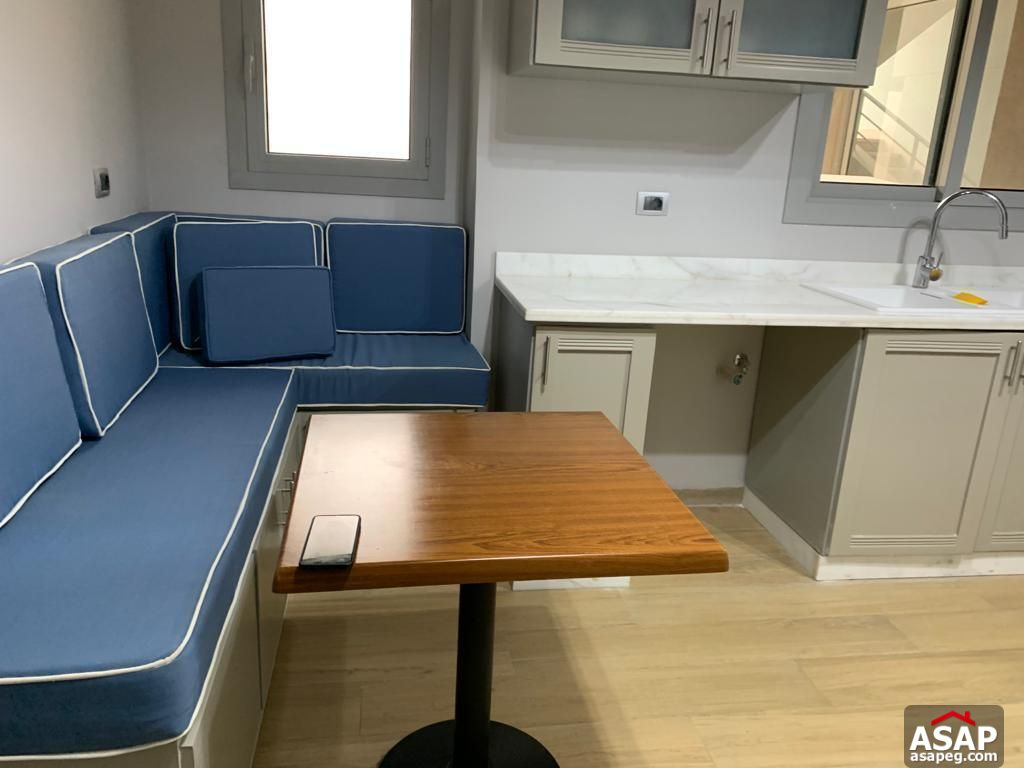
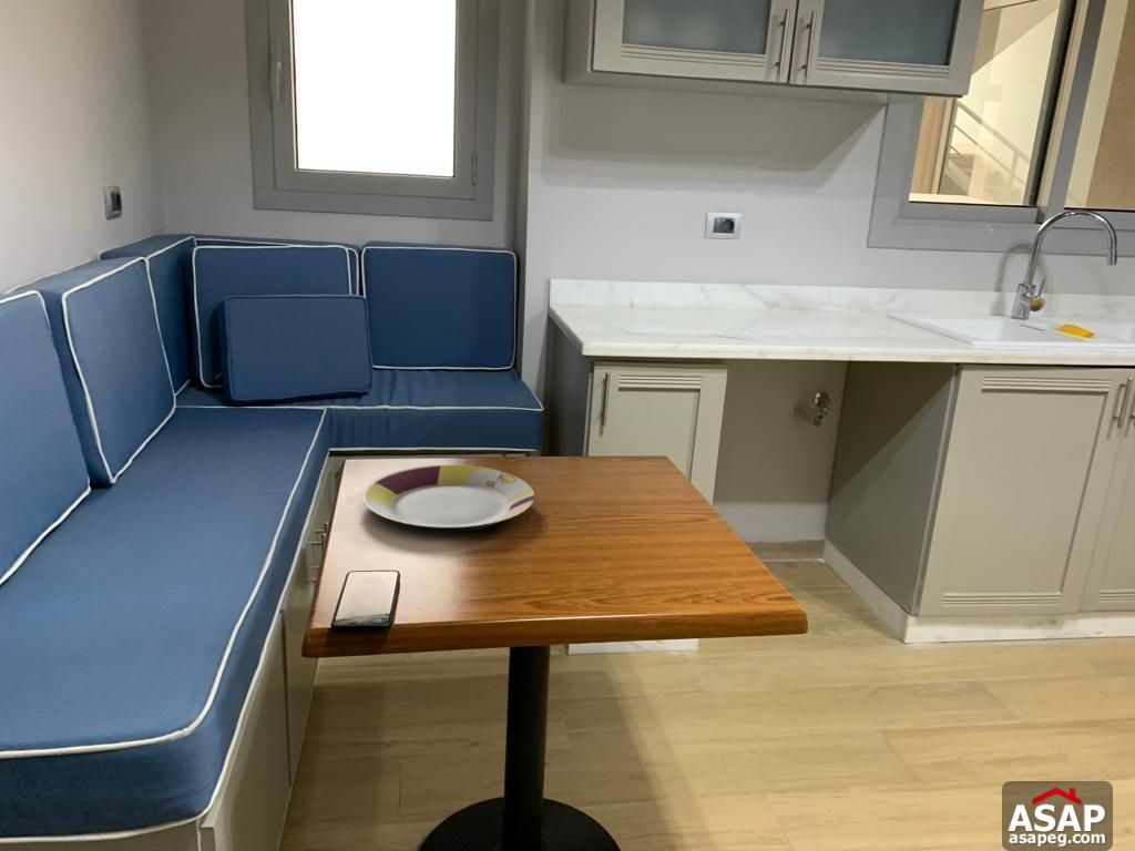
+ plate [361,464,535,532]
